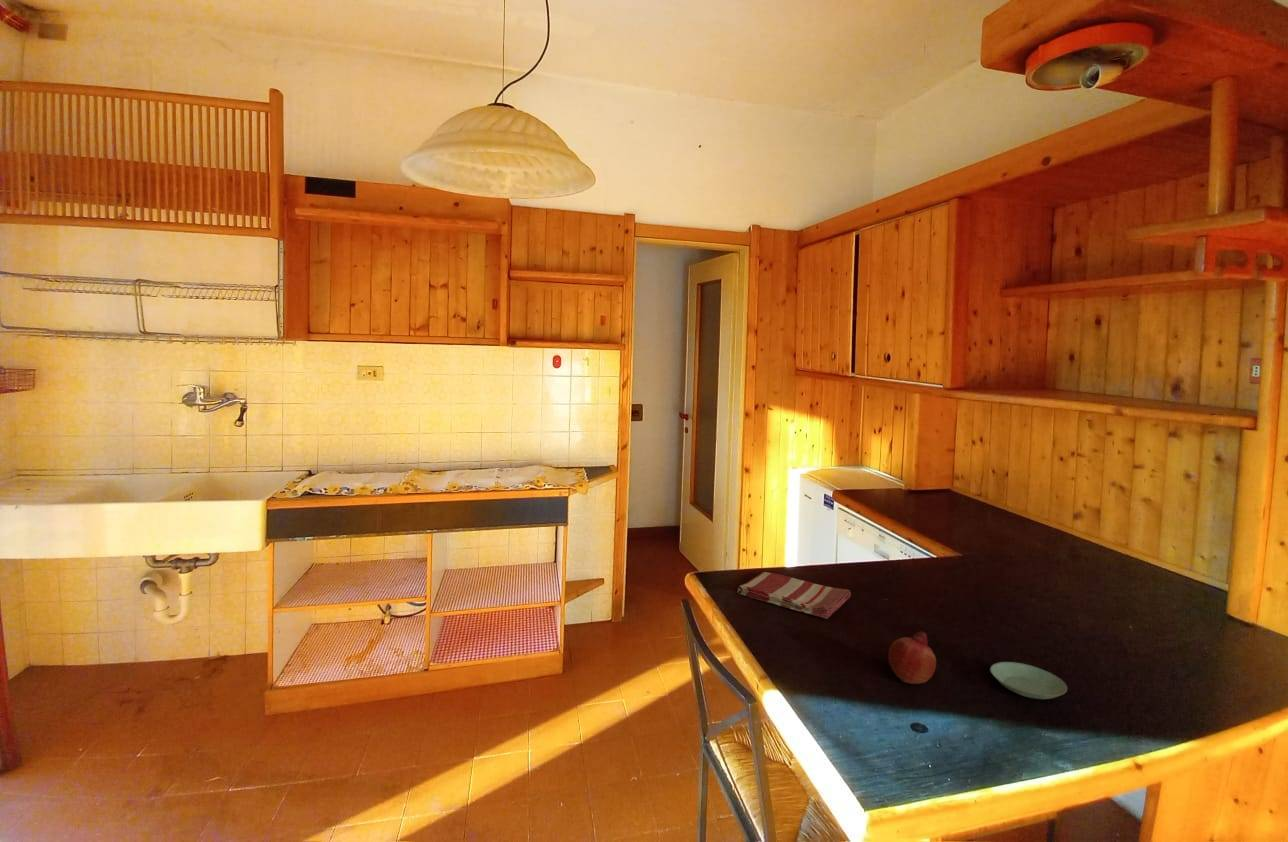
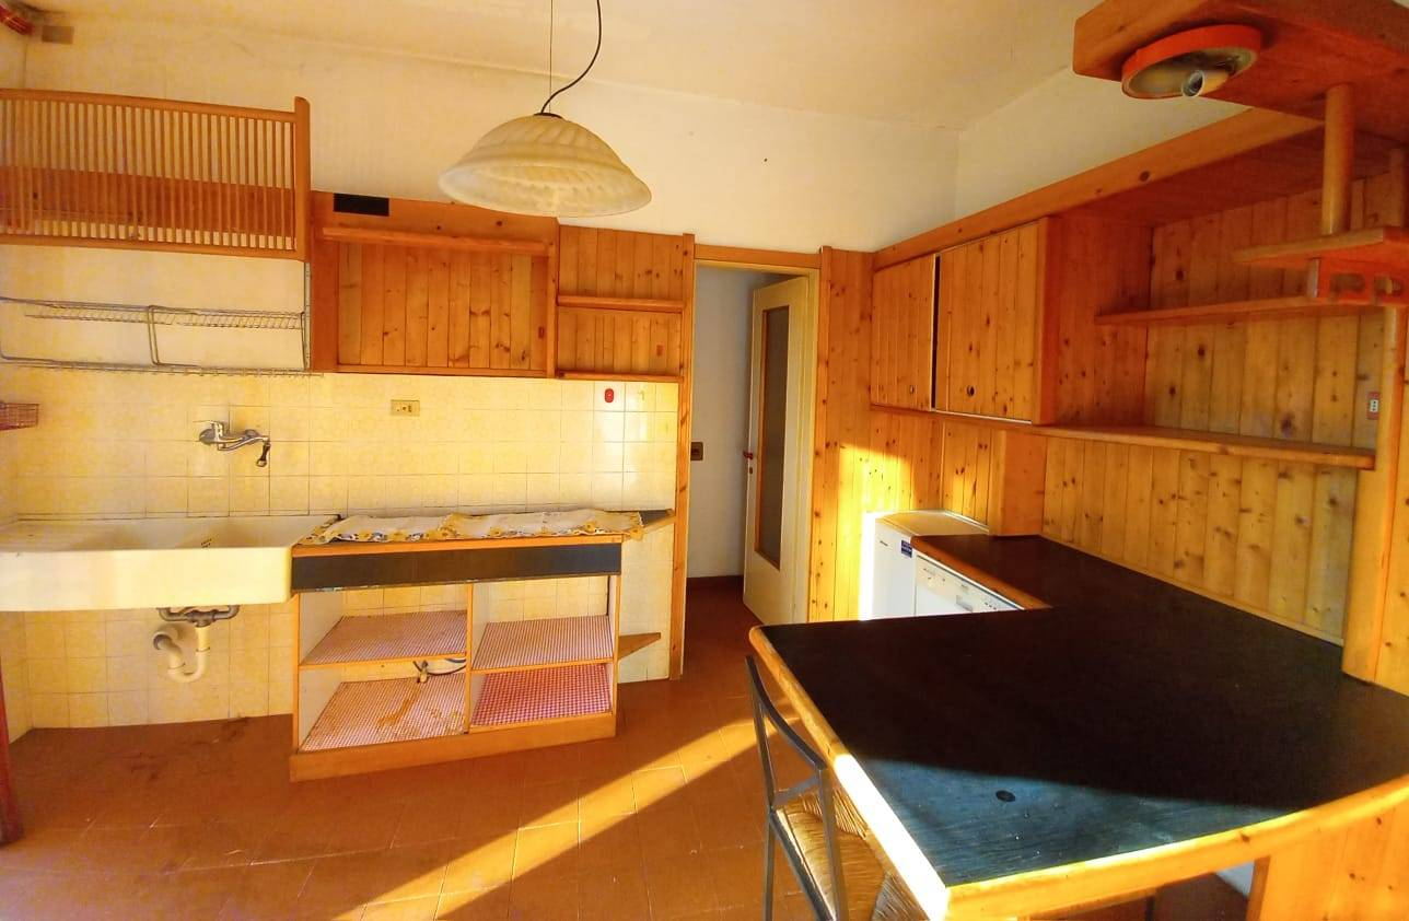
- saucer [989,661,1068,700]
- fruit [887,630,937,685]
- dish towel [736,571,852,620]
